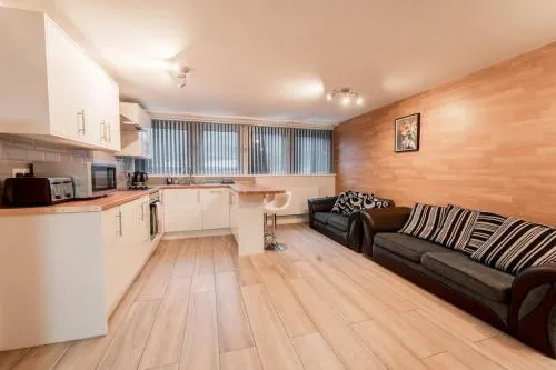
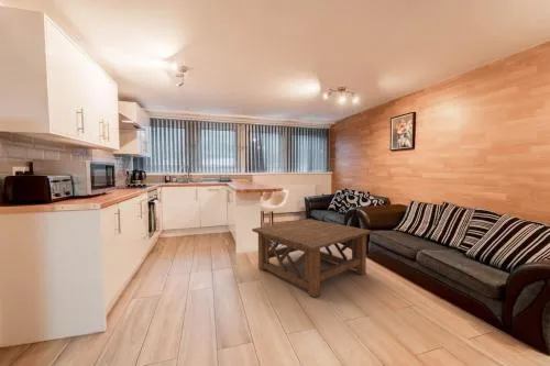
+ coffee table [251,218,373,298]
